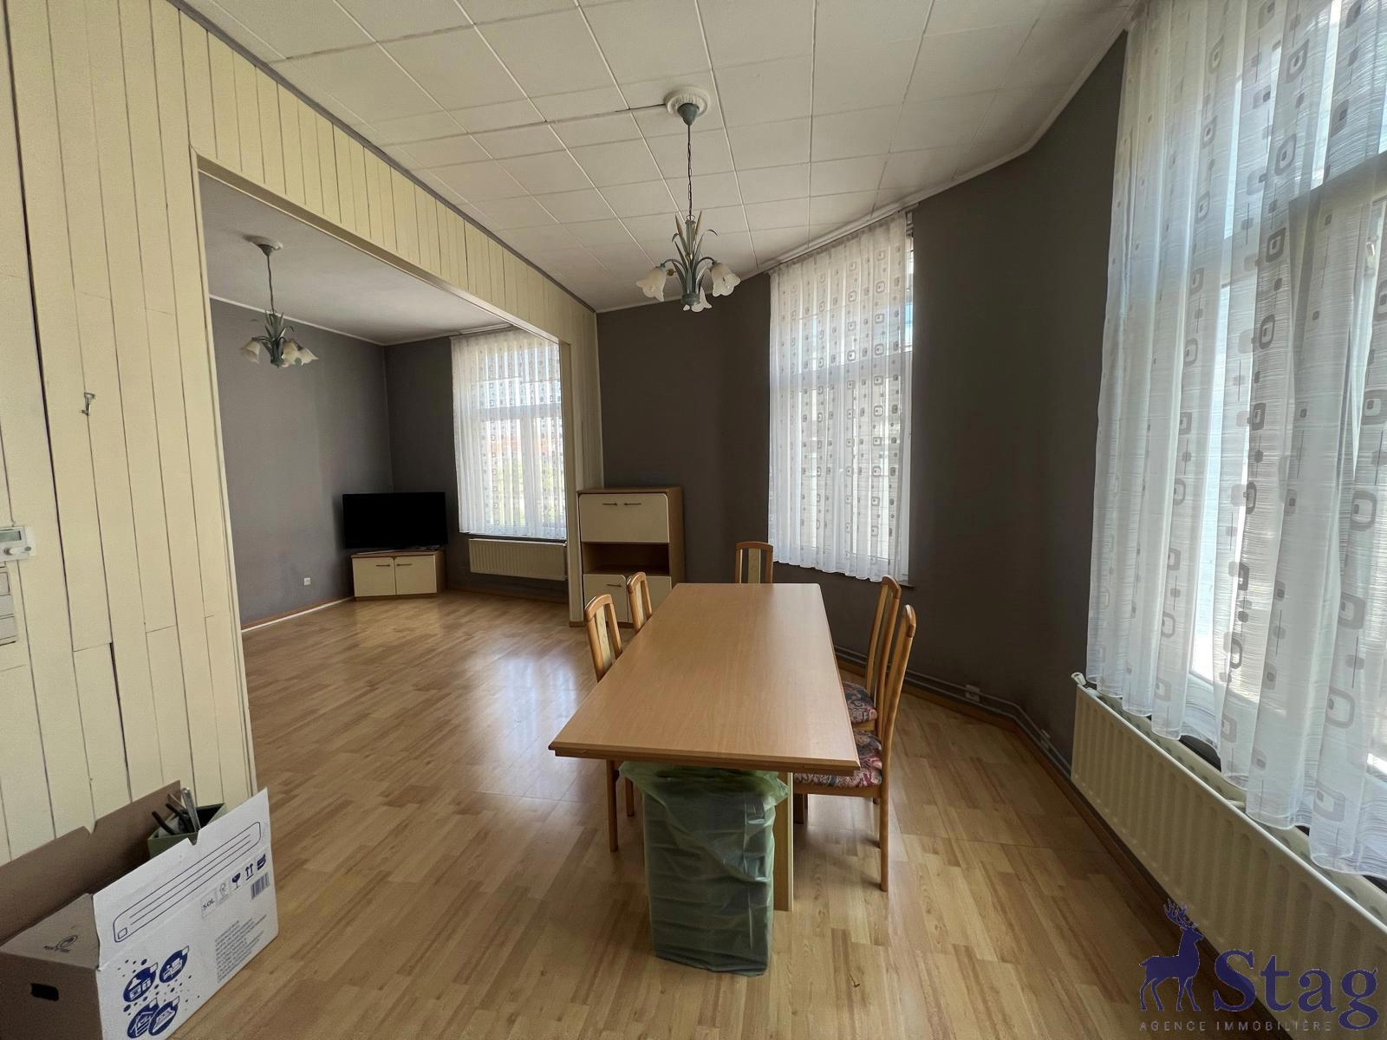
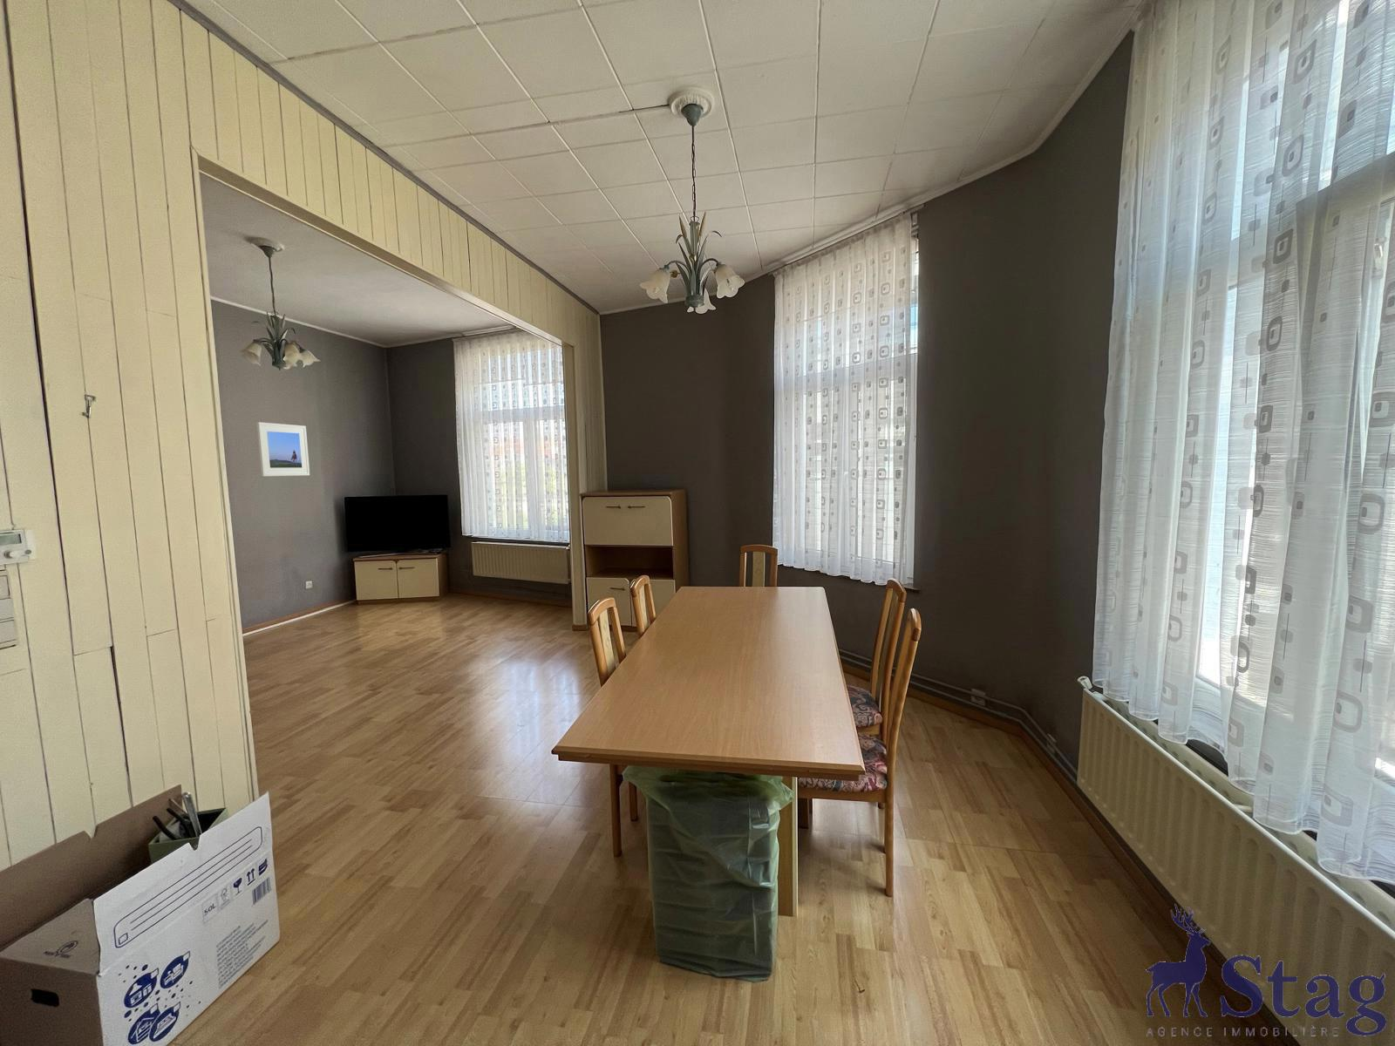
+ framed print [256,421,311,477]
